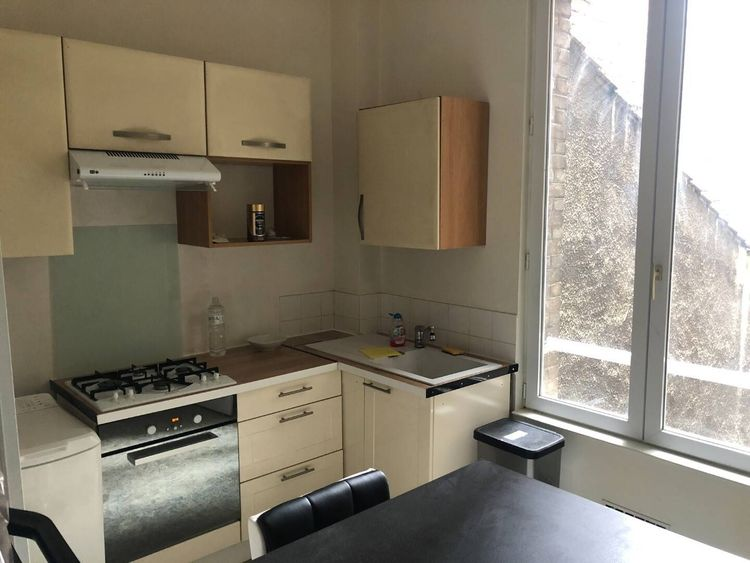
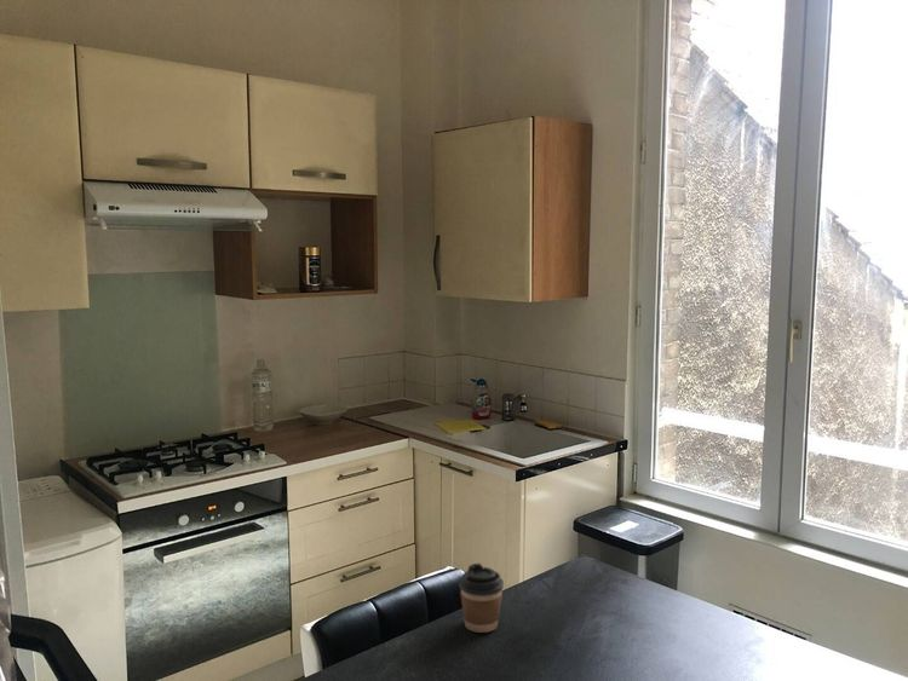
+ coffee cup [458,562,505,634]
